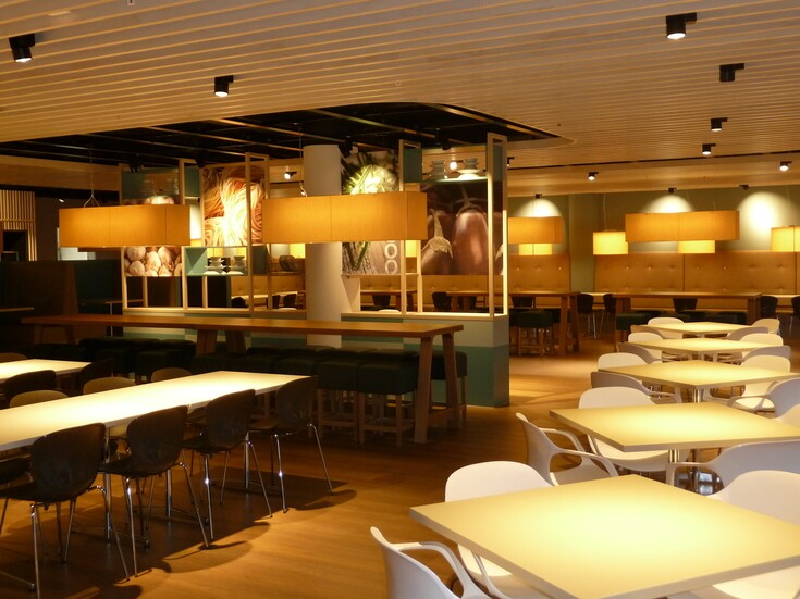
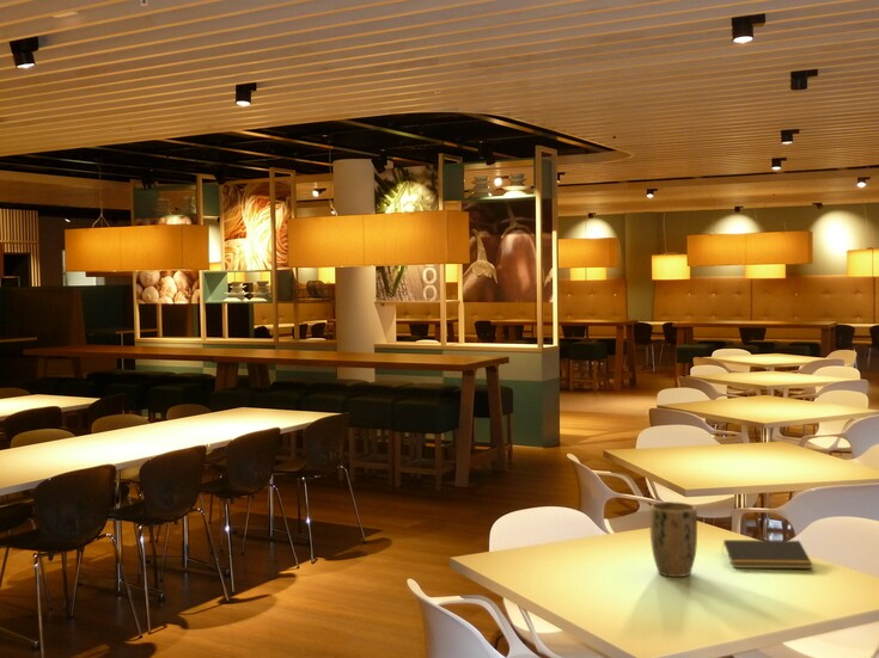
+ plant pot [648,500,698,578]
+ notepad [721,539,813,570]
